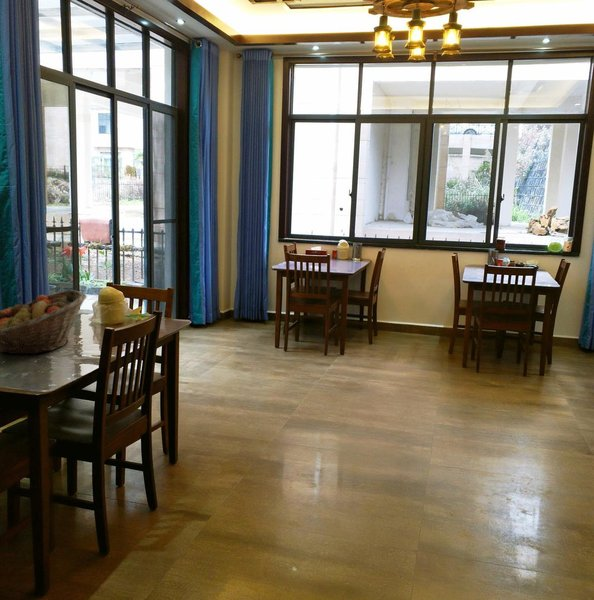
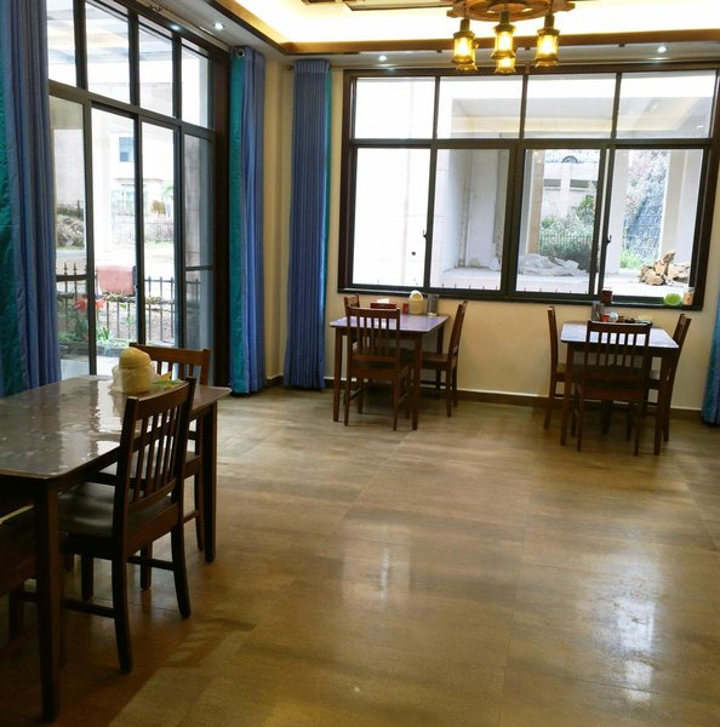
- fruit basket [0,289,88,355]
